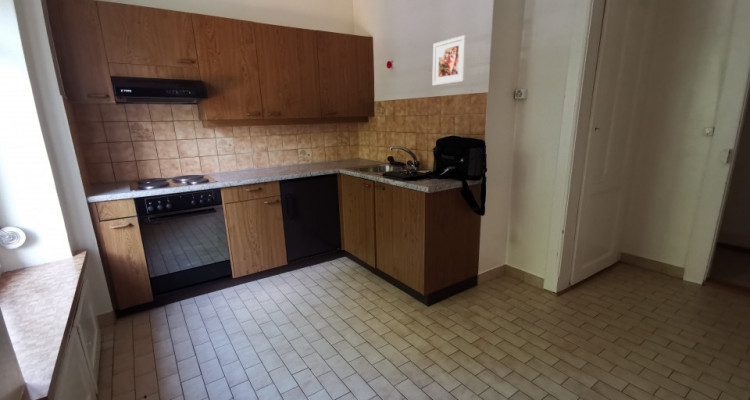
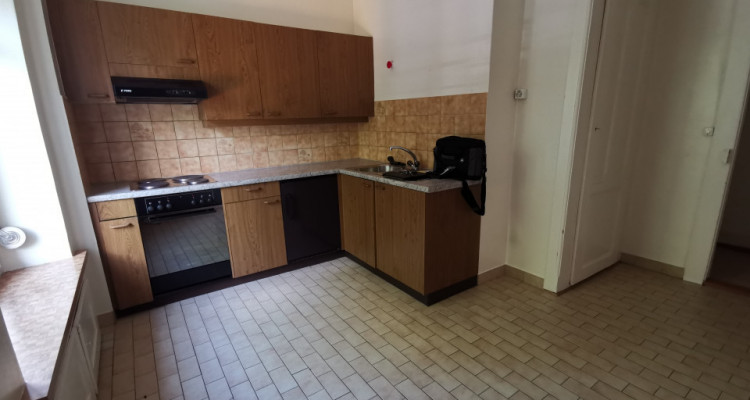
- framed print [432,34,468,87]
